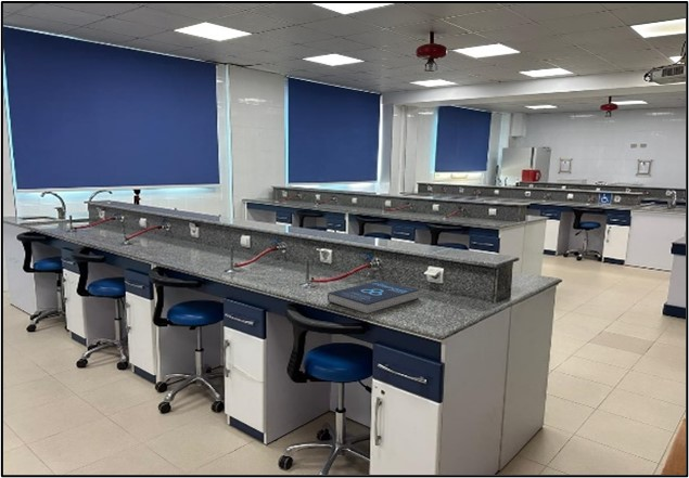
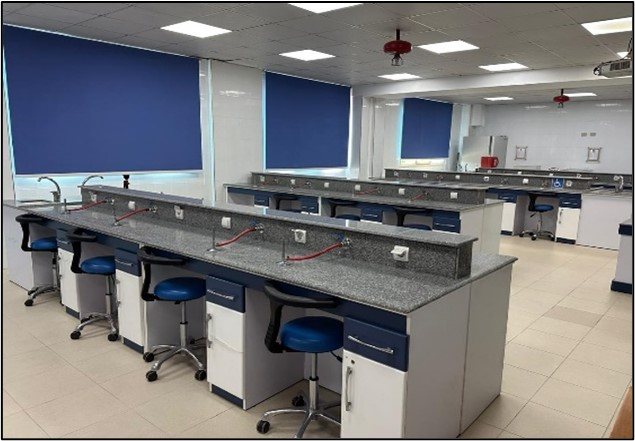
- book [327,280,420,314]
